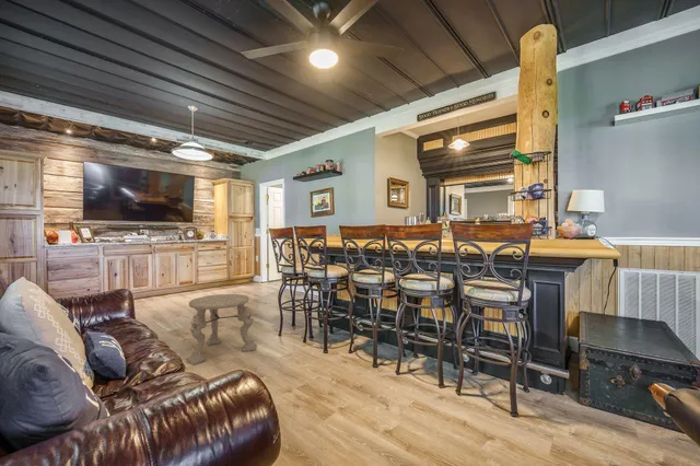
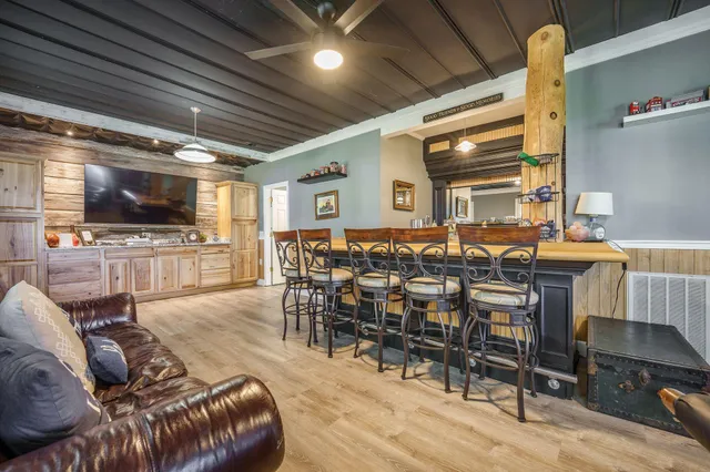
- side table [185,293,258,366]
